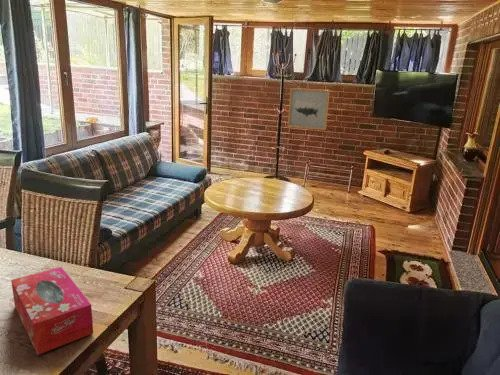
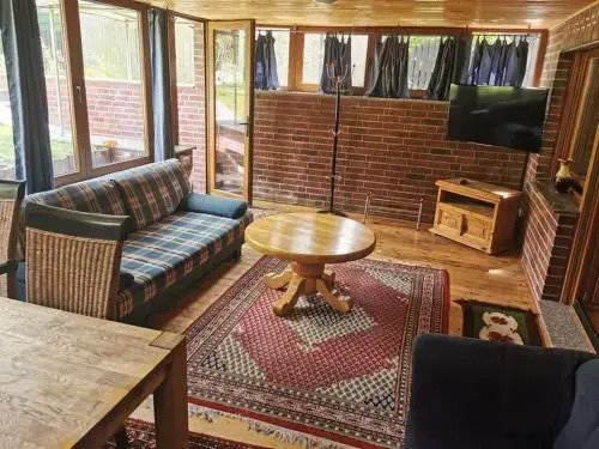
- tissue box [10,266,94,356]
- wall art [287,87,331,131]
